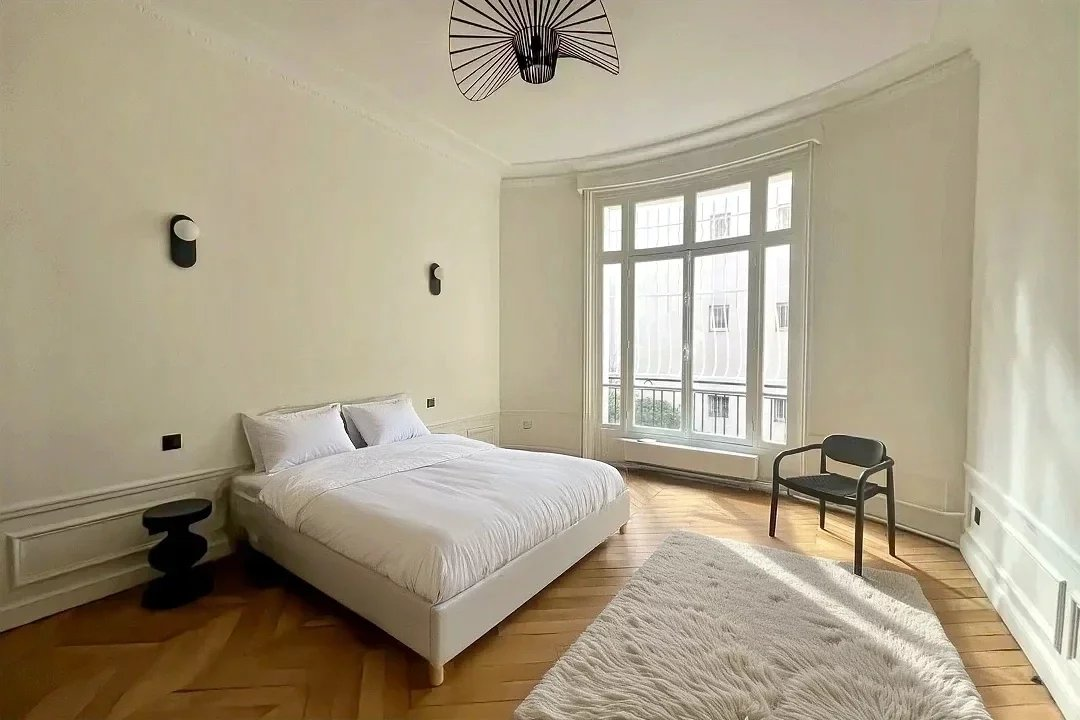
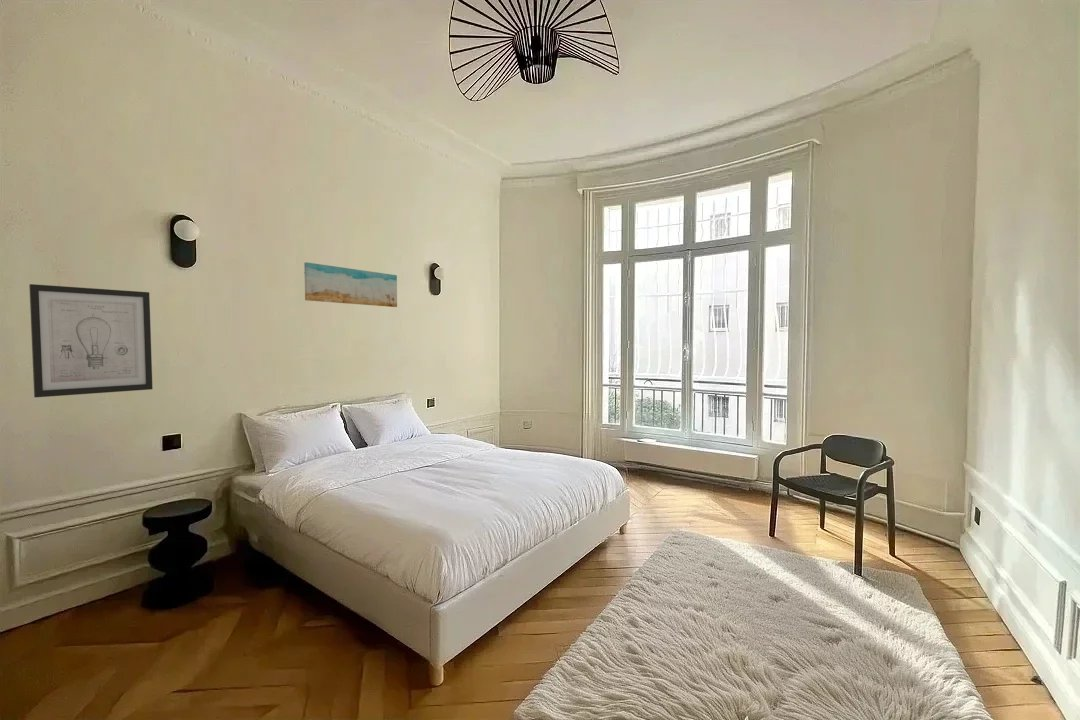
+ wall art [28,283,154,398]
+ wall art [303,261,398,308]
